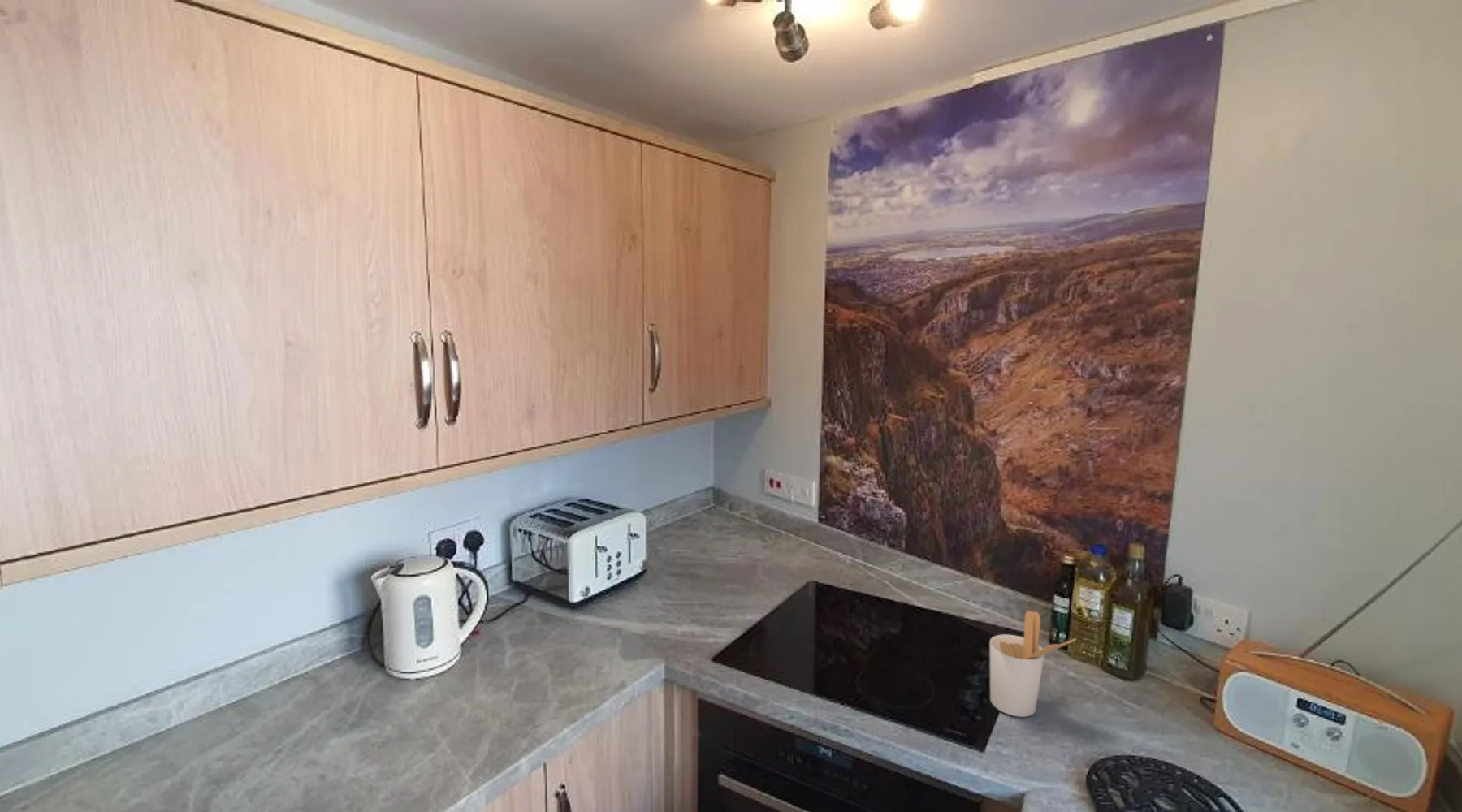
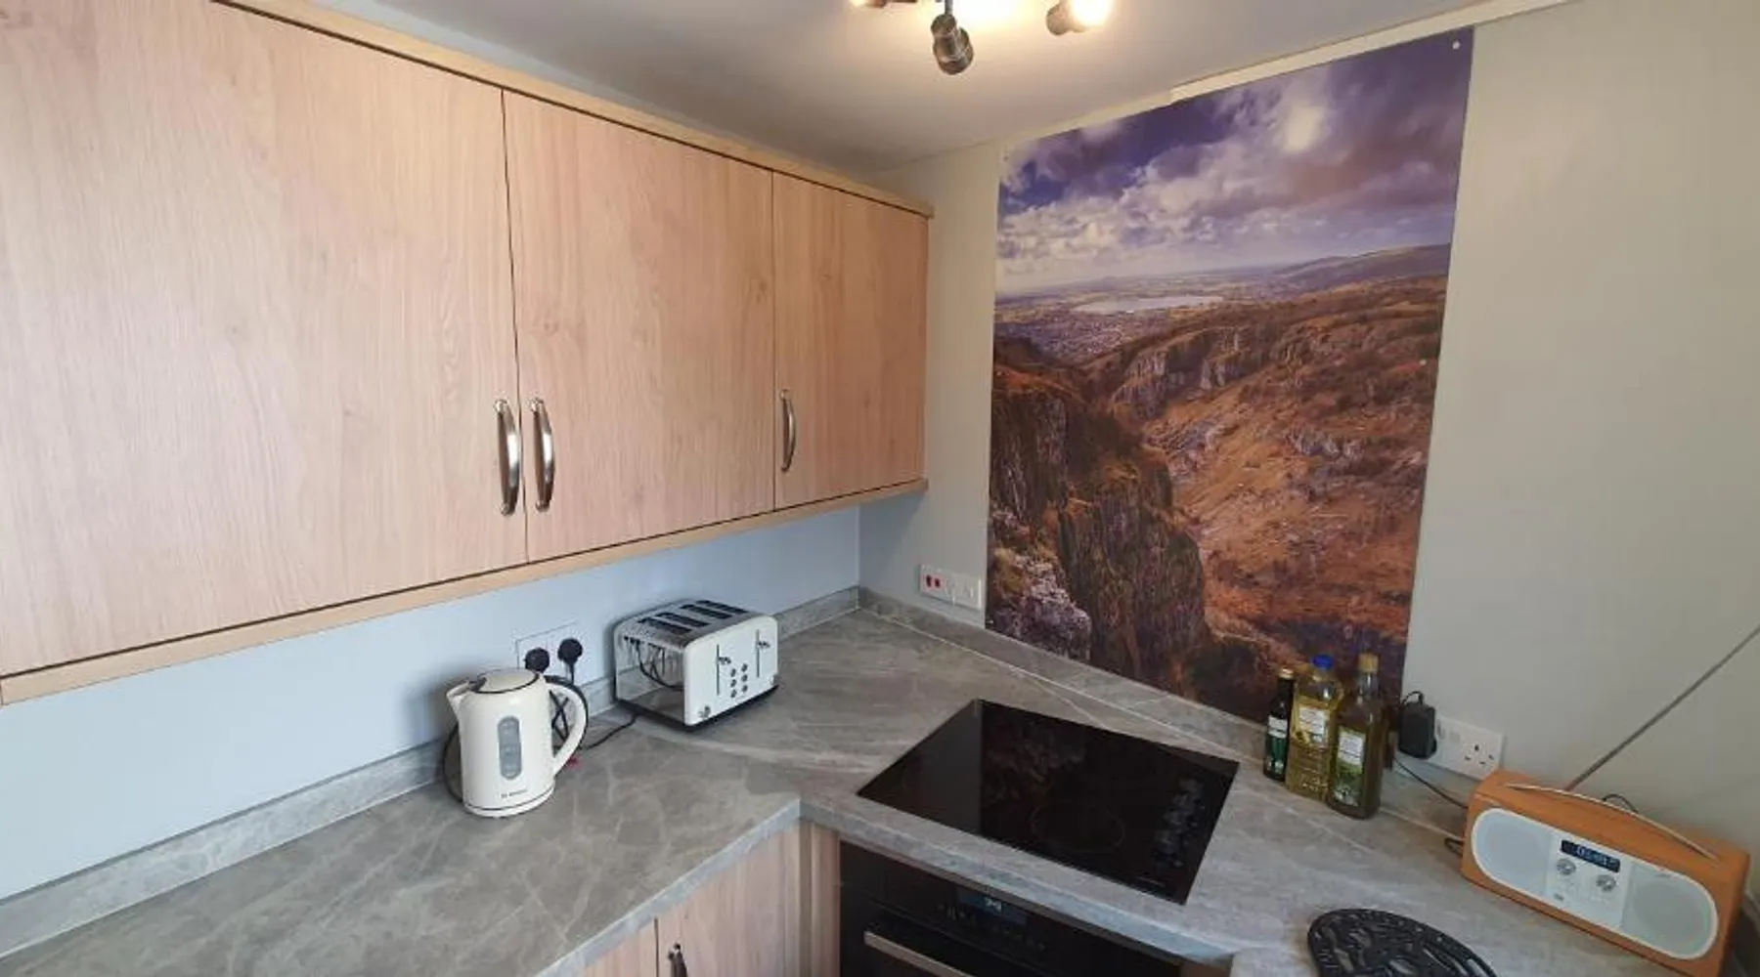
- utensil holder [989,610,1077,718]
